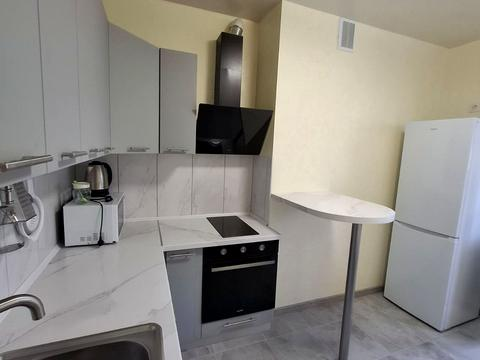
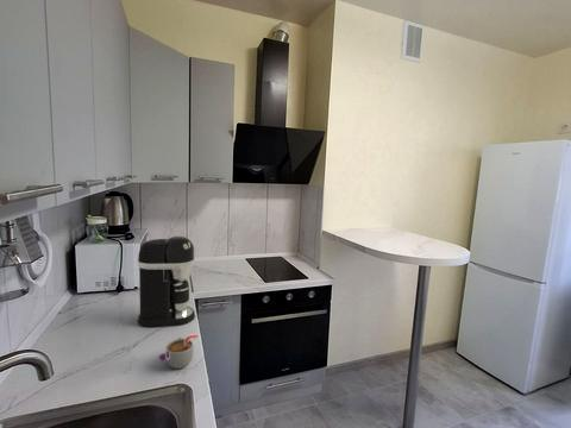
+ coffee maker [137,235,196,328]
+ mug [158,333,200,370]
